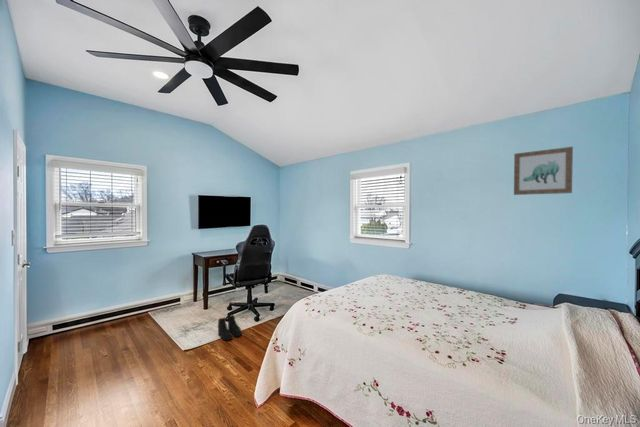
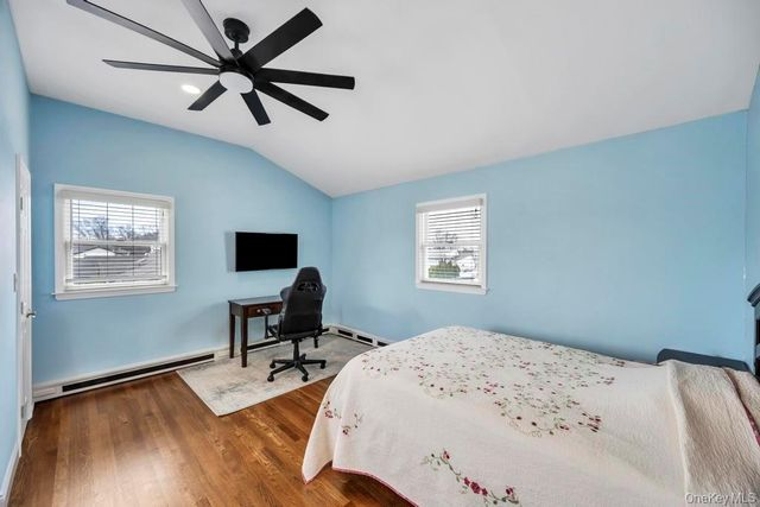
- boots [217,314,243,341]
- wall art [513,146,574,196]
